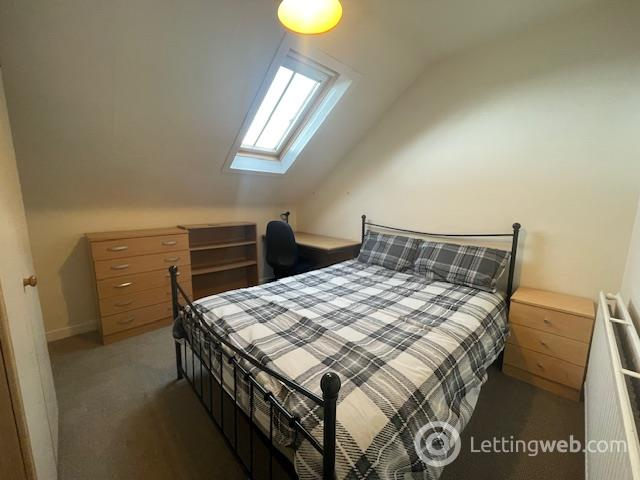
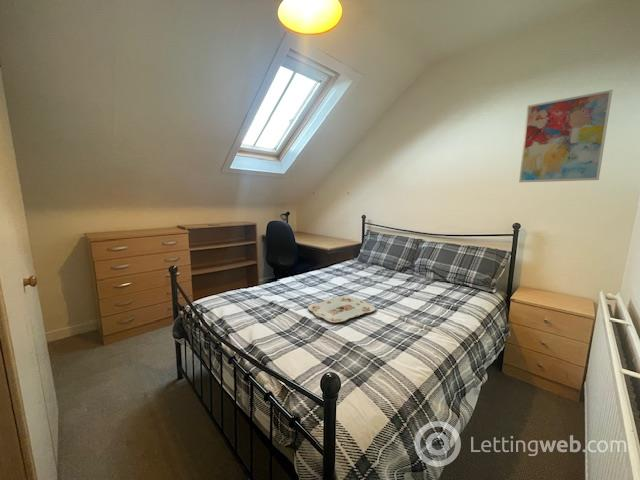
+ serving tray [307,295,376,324]
+ wall art [518,89,614,183]
